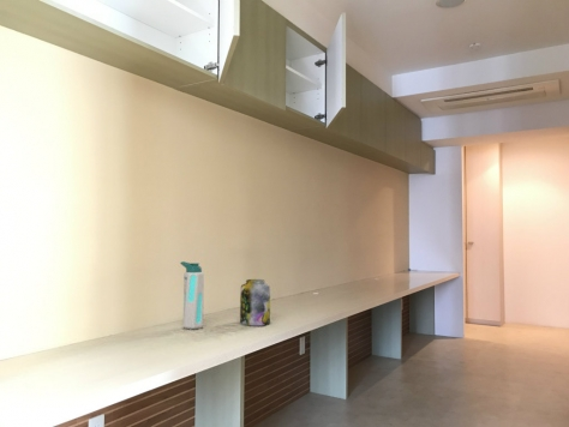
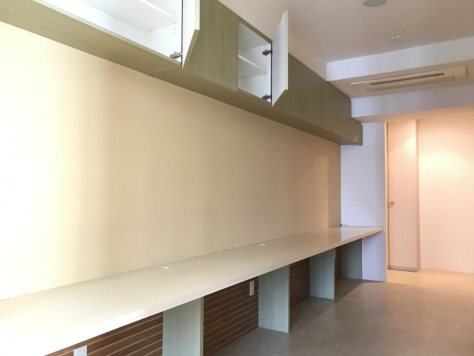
- jar [239,278,271,327]
- water bottle [179,260,205,330]
